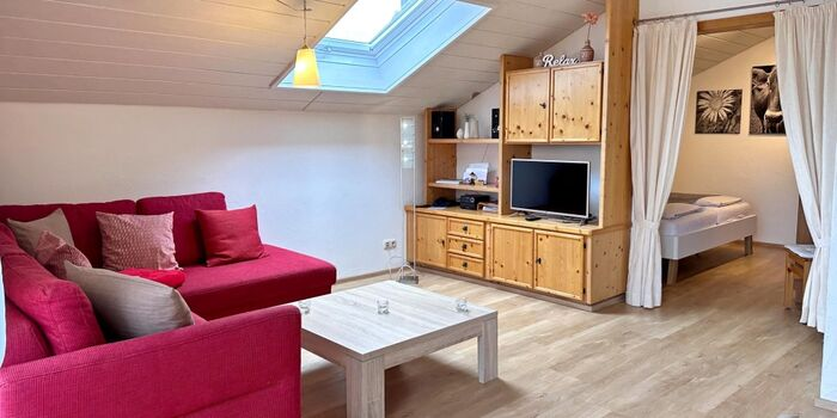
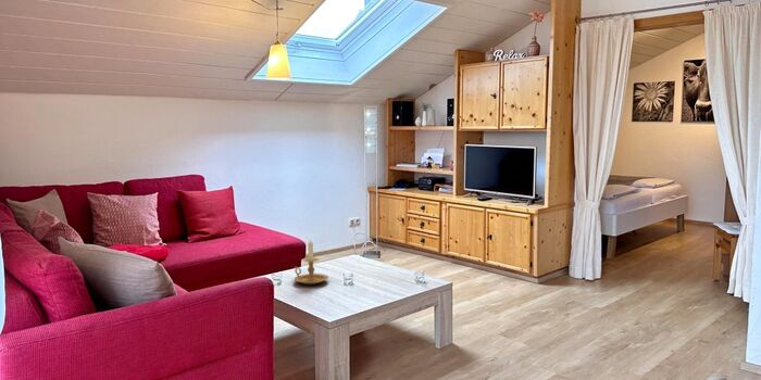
+ candle holder [294,240,329,286]
